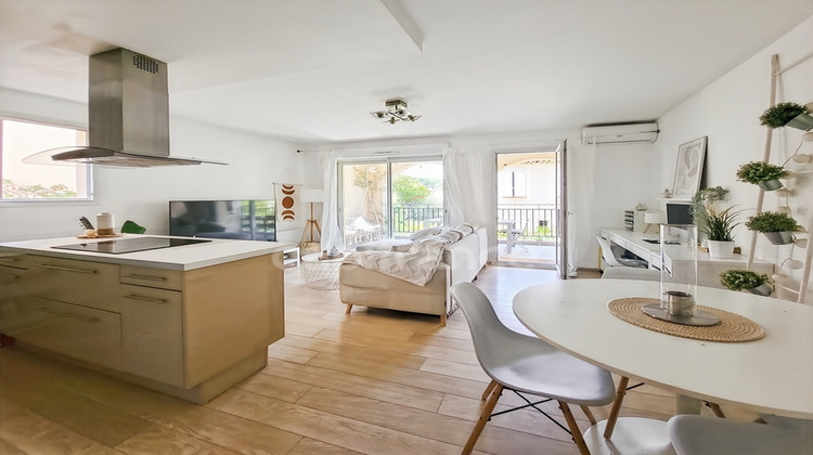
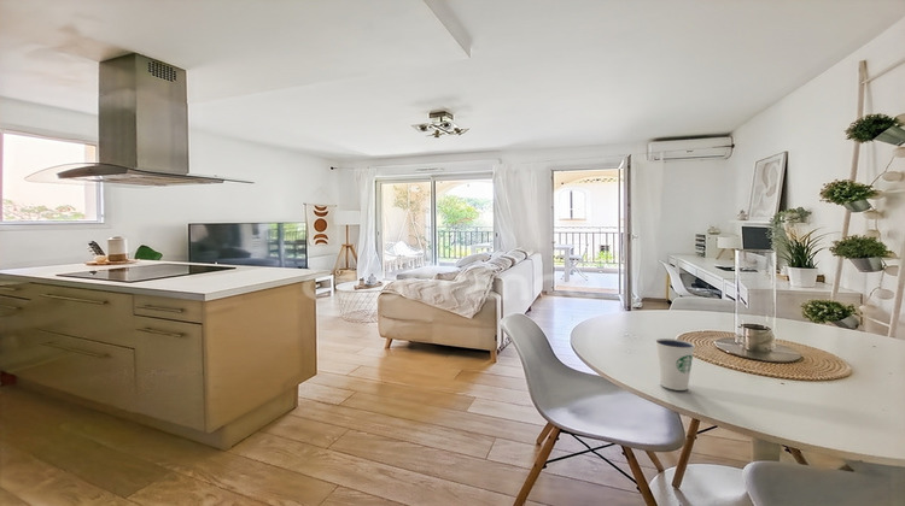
+ dixie cup [654,337,696,392]
